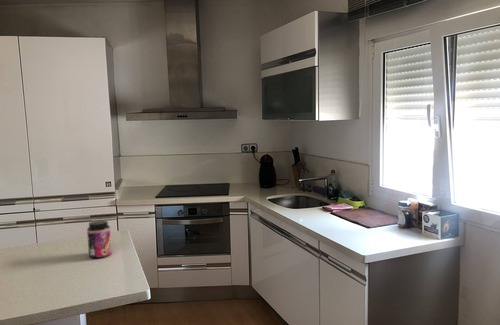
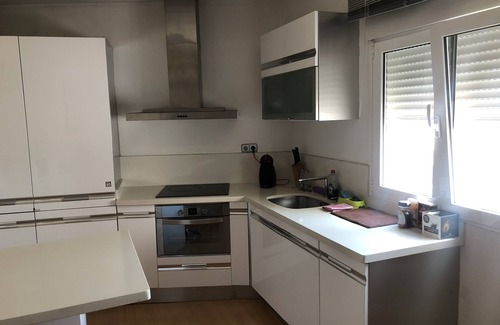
- jar [86,219,113,259]
